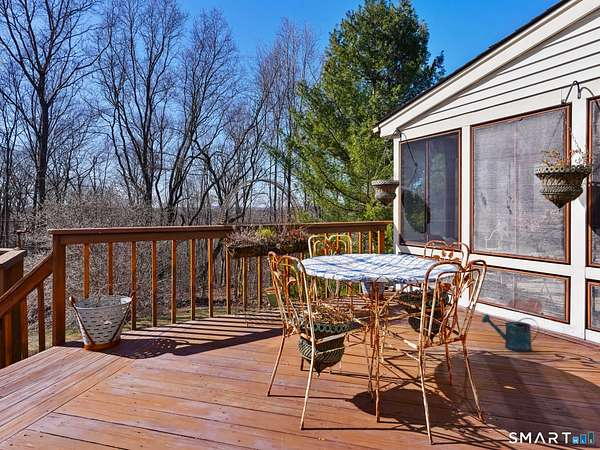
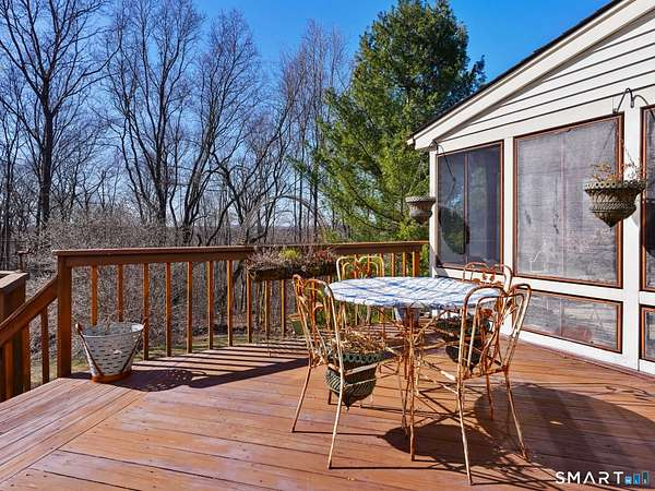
- watering can [481,313,540,353]
